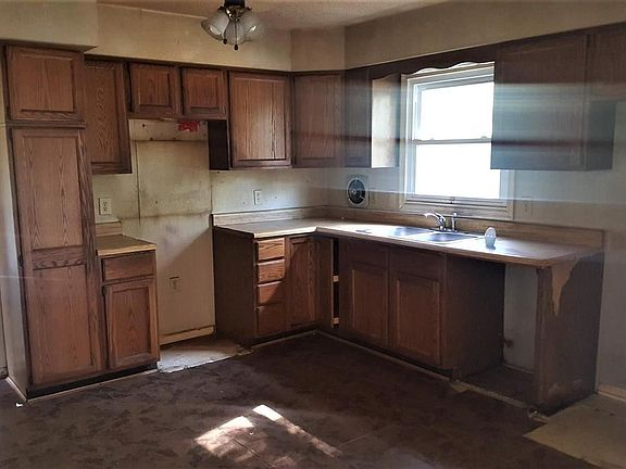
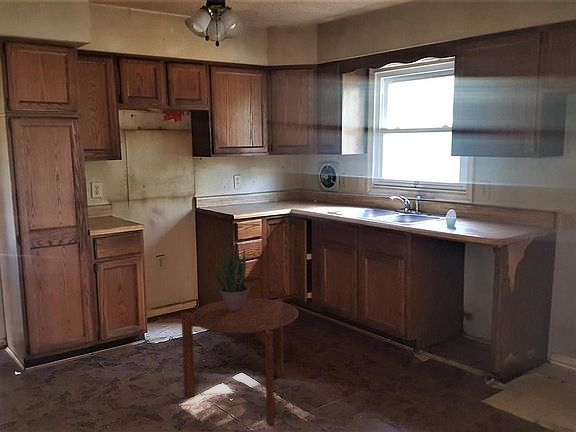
+ side table [180,297,300,427]
+ potted plant [210,245,251,311]
